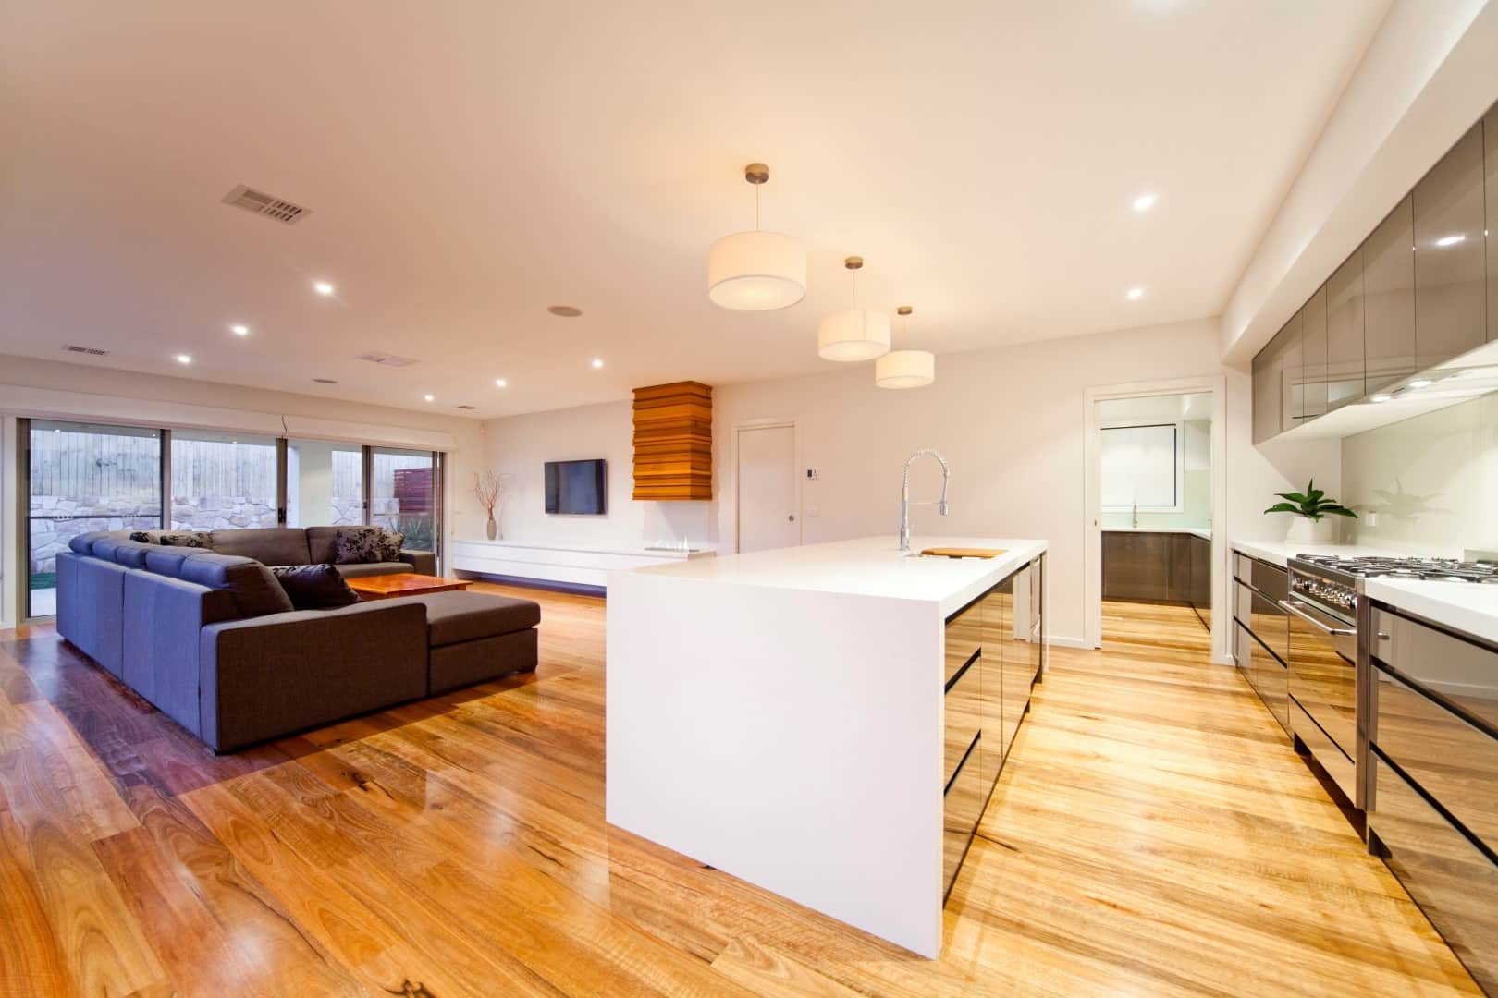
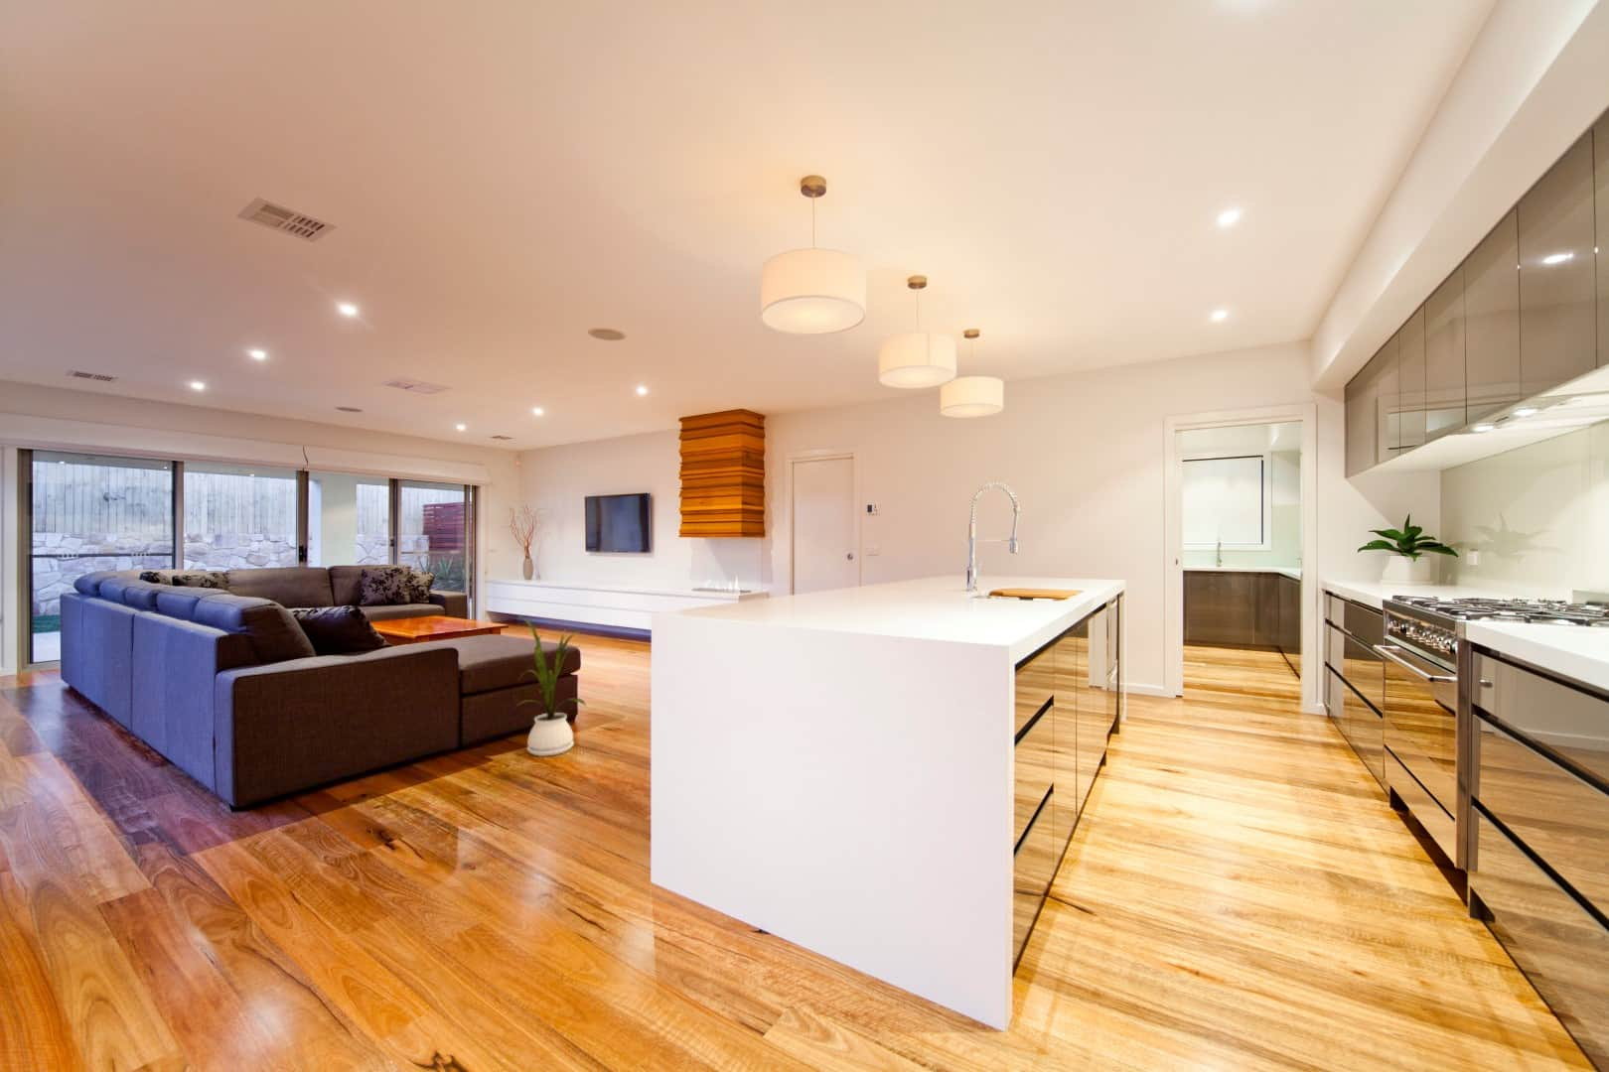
+ house plant [516,615,588,757]
